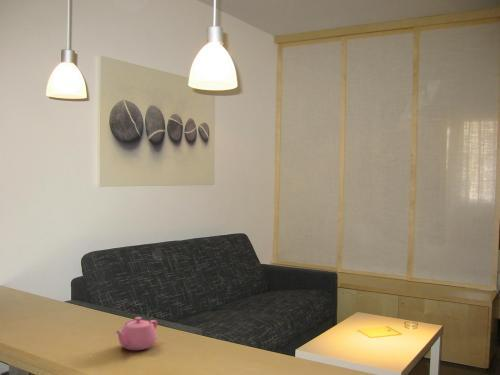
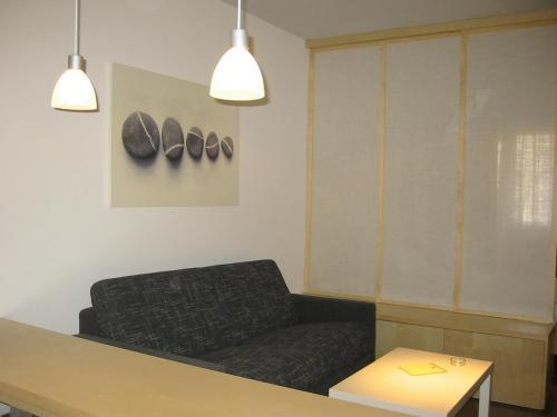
- teapot [114,316,158,351]
